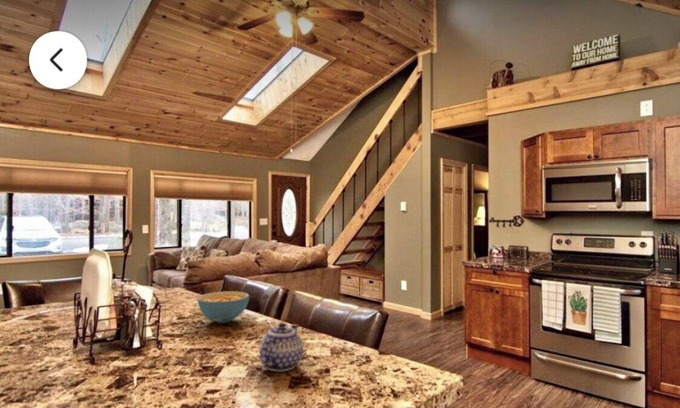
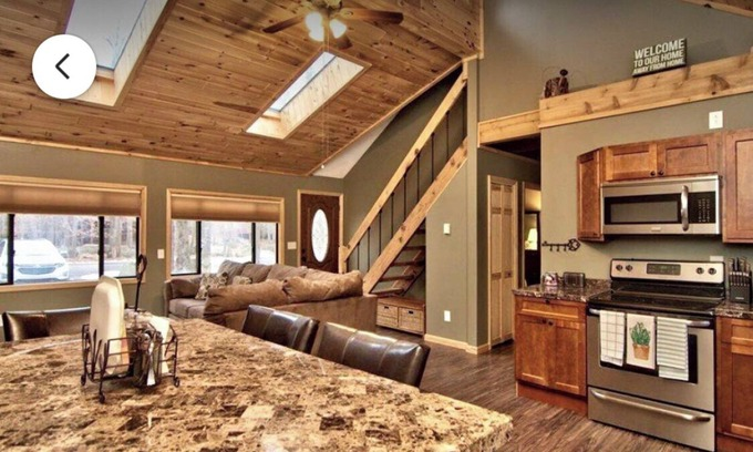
- cereal bowl [196,290,250,324]
- teapot [258,322,304,372]
